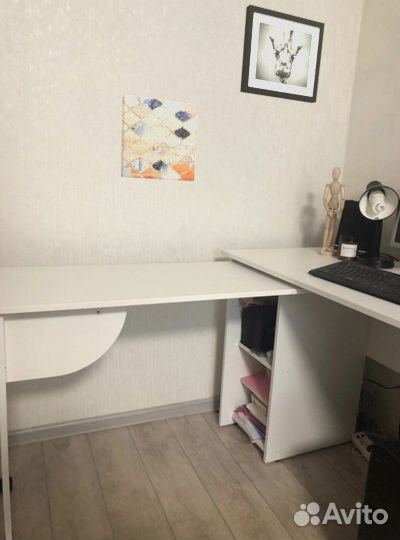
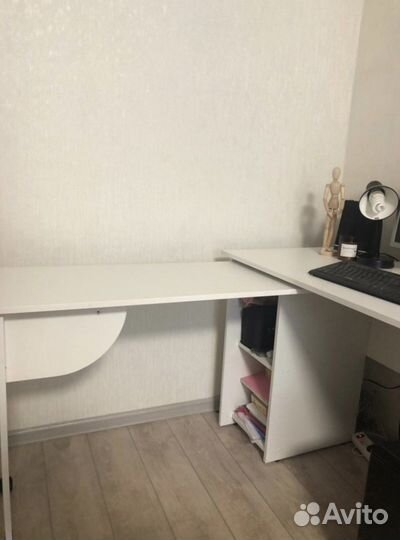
- wall art [239,4,326,104]
- wall art [120,94,199,182]
